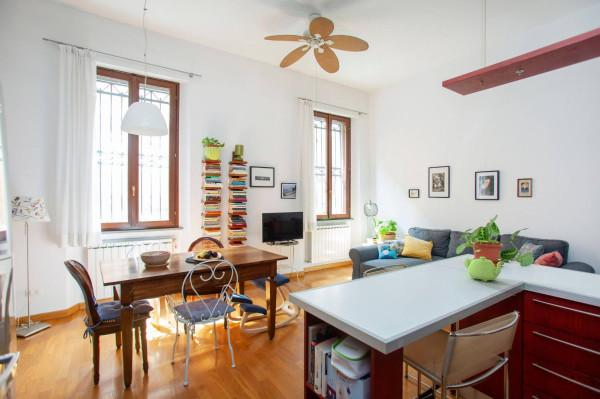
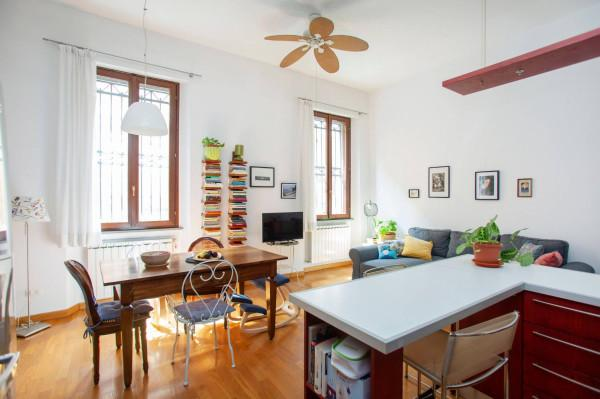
- teapot [464,256,505,283]
